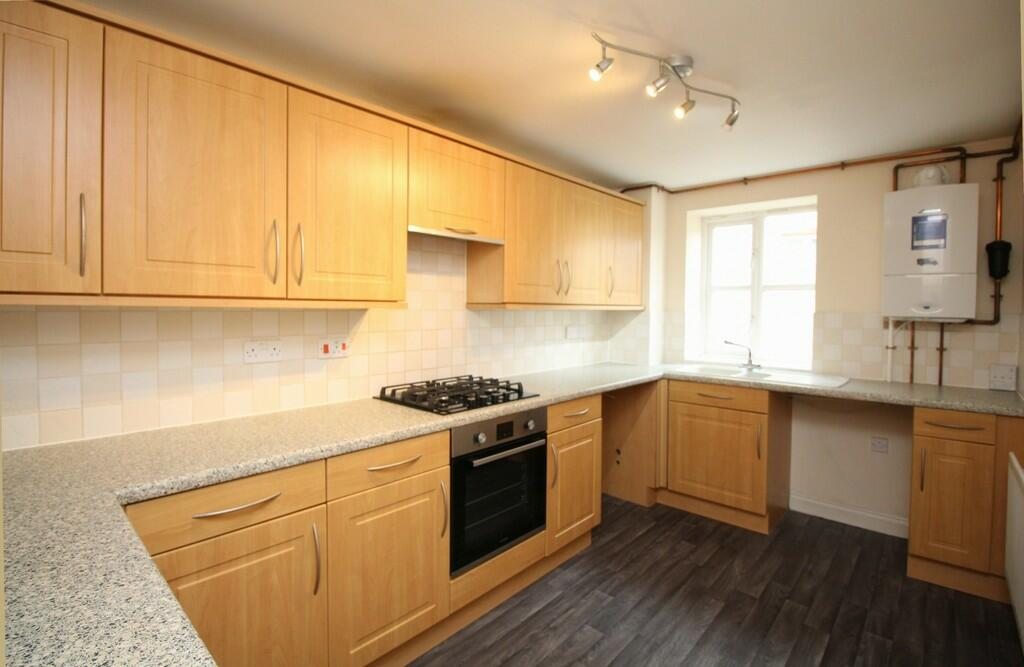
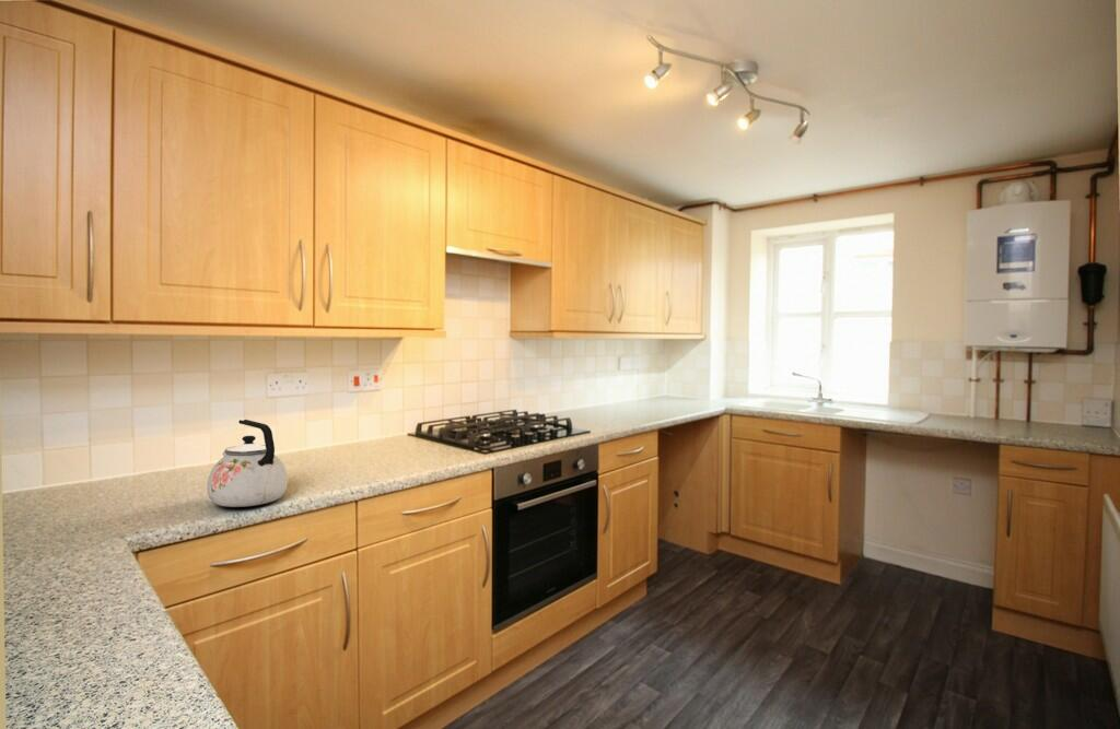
+ kettle [206,419,289,508]
